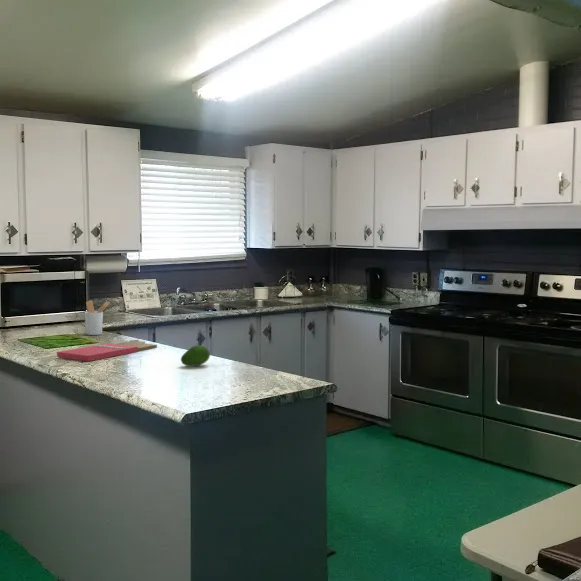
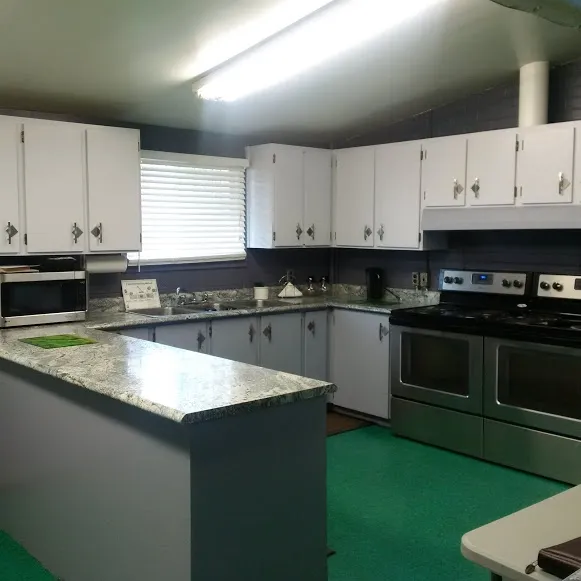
- fruit [180,344,211,367]
- cutting board [56,339,158,362]
- utensil holder [84,299,111,336]
